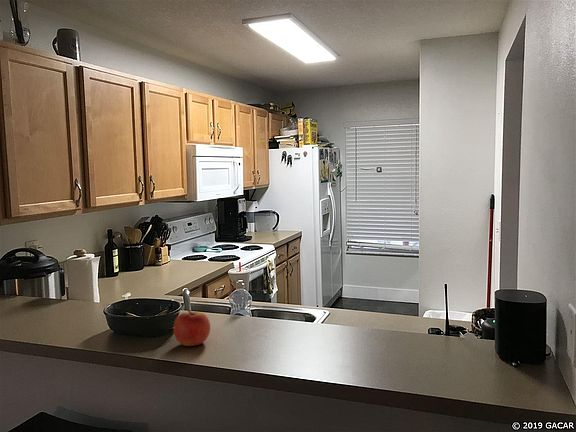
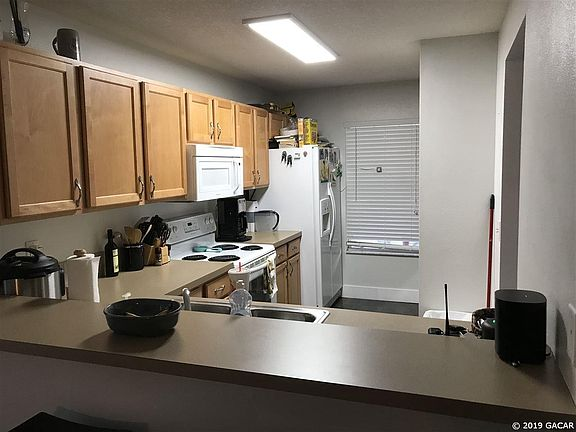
- apple [173,309,211,347]
